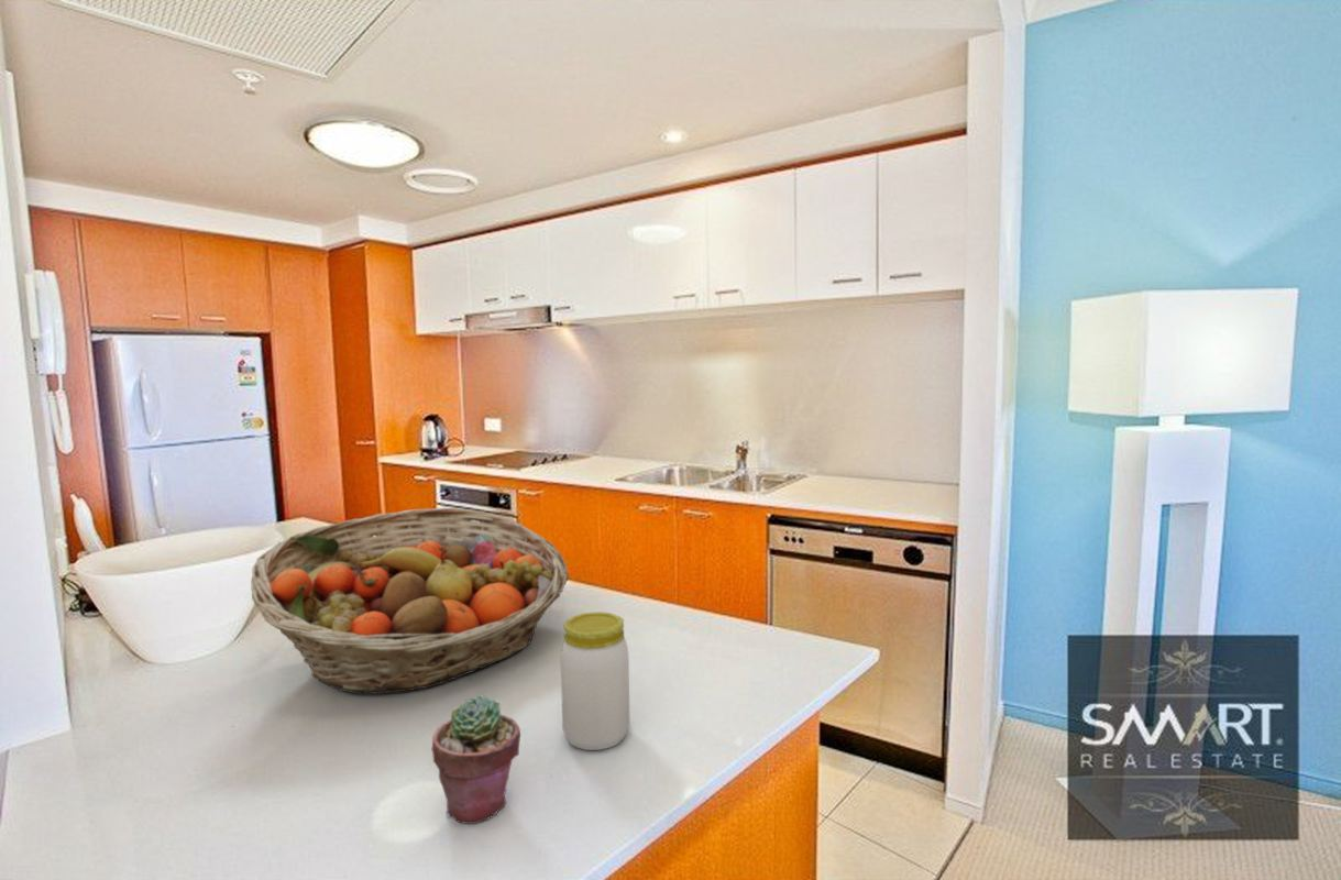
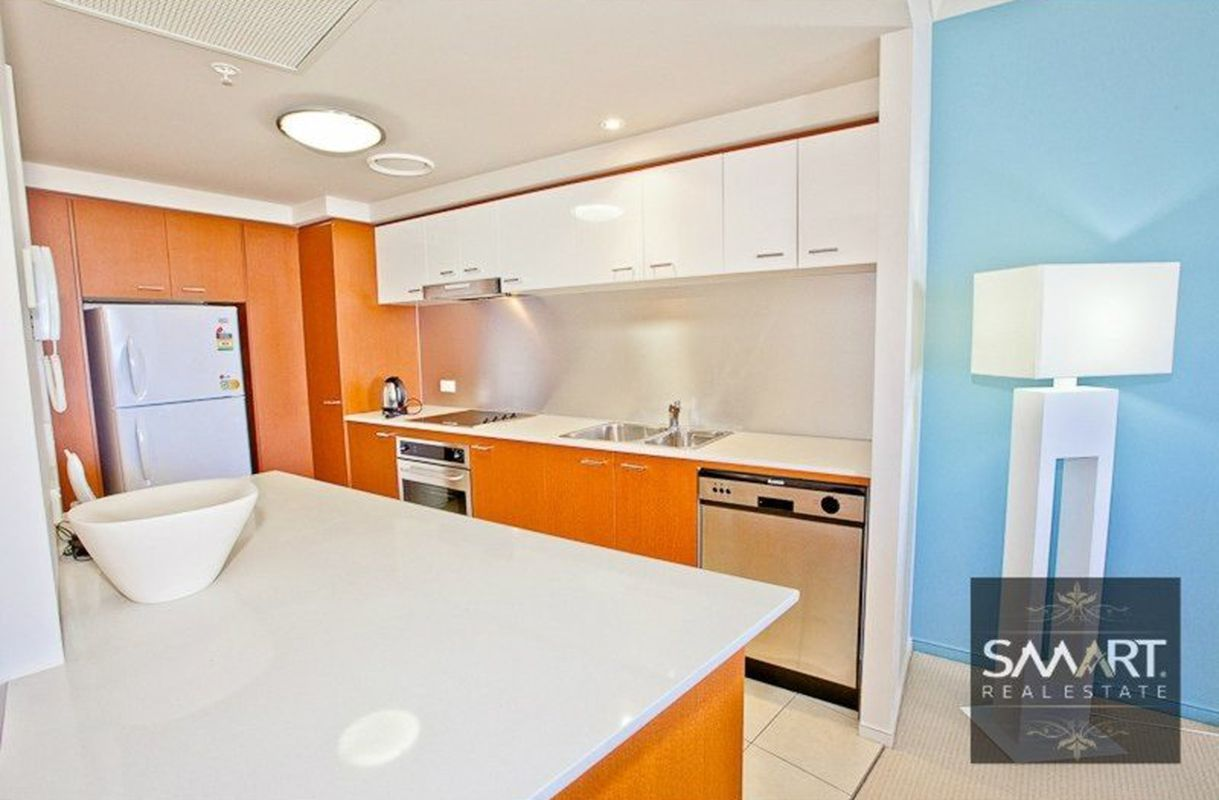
- jar [560,610,631,751]
- potted succulent [430,693,521,825]
- fruit basket [250,507,570,695]
